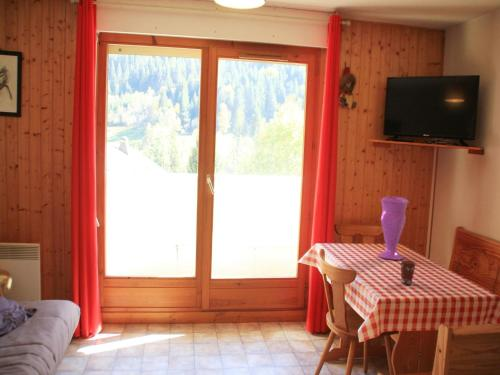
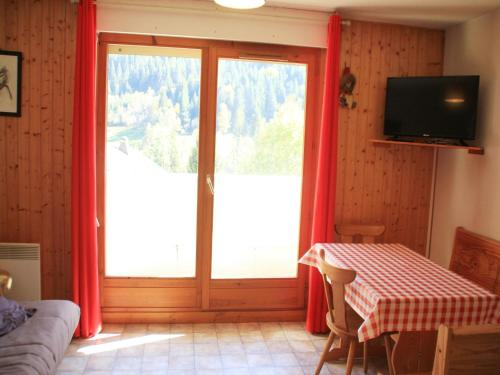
- vase [376,195,411,261]
- coffee cup [399,260,417,286]
